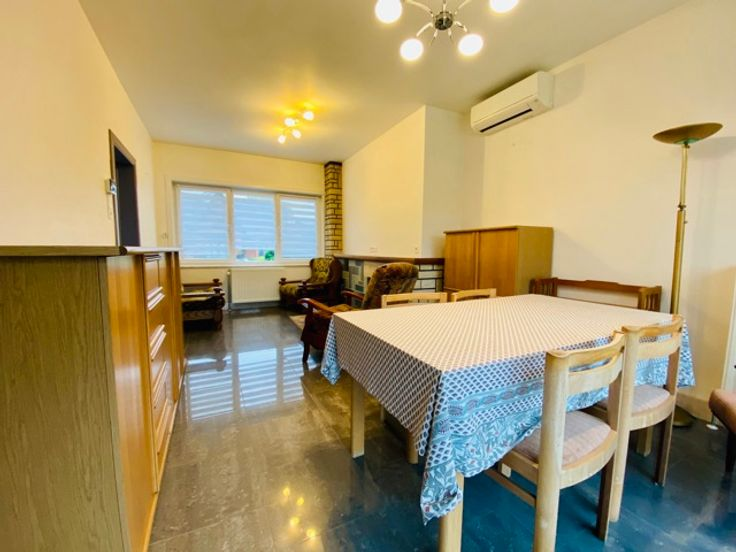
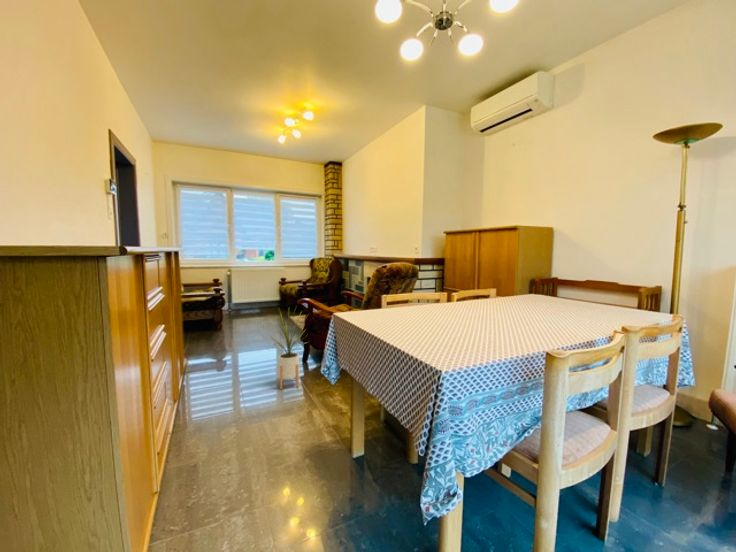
+ house plant [266,305,310,390]
